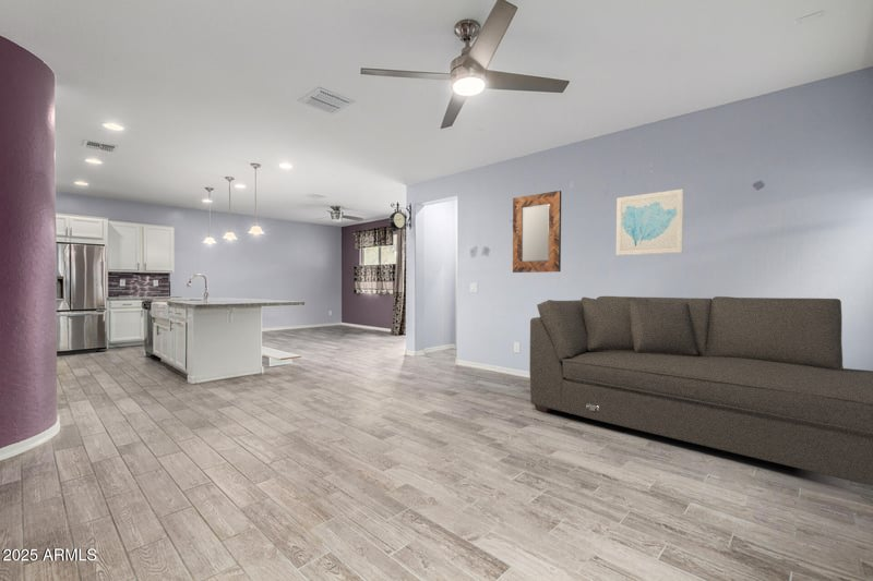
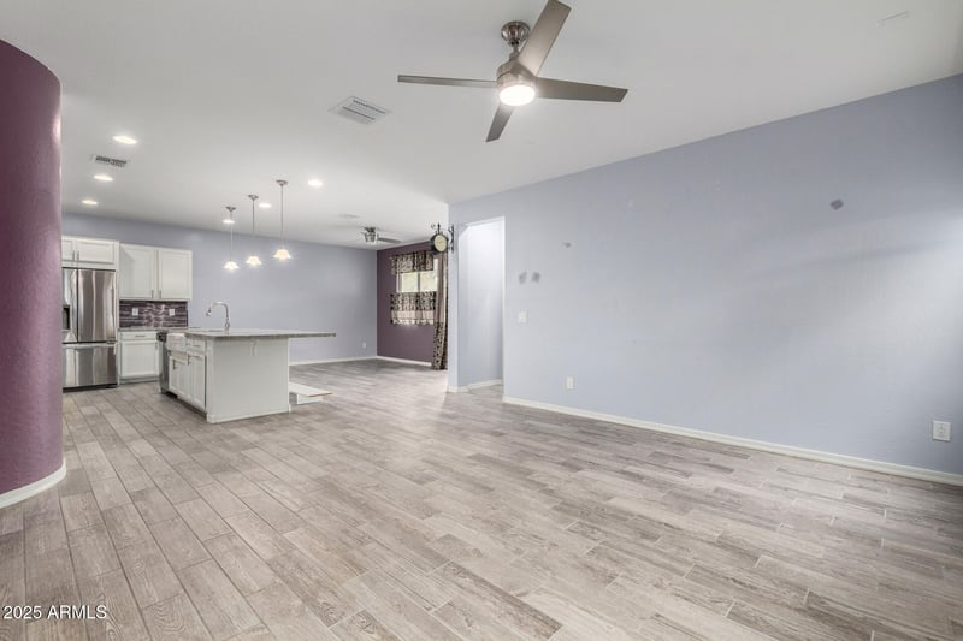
- wall art [615,187,684,256]
- home mirror [512,190,562,274]
- sofa [528,295,873,486]
